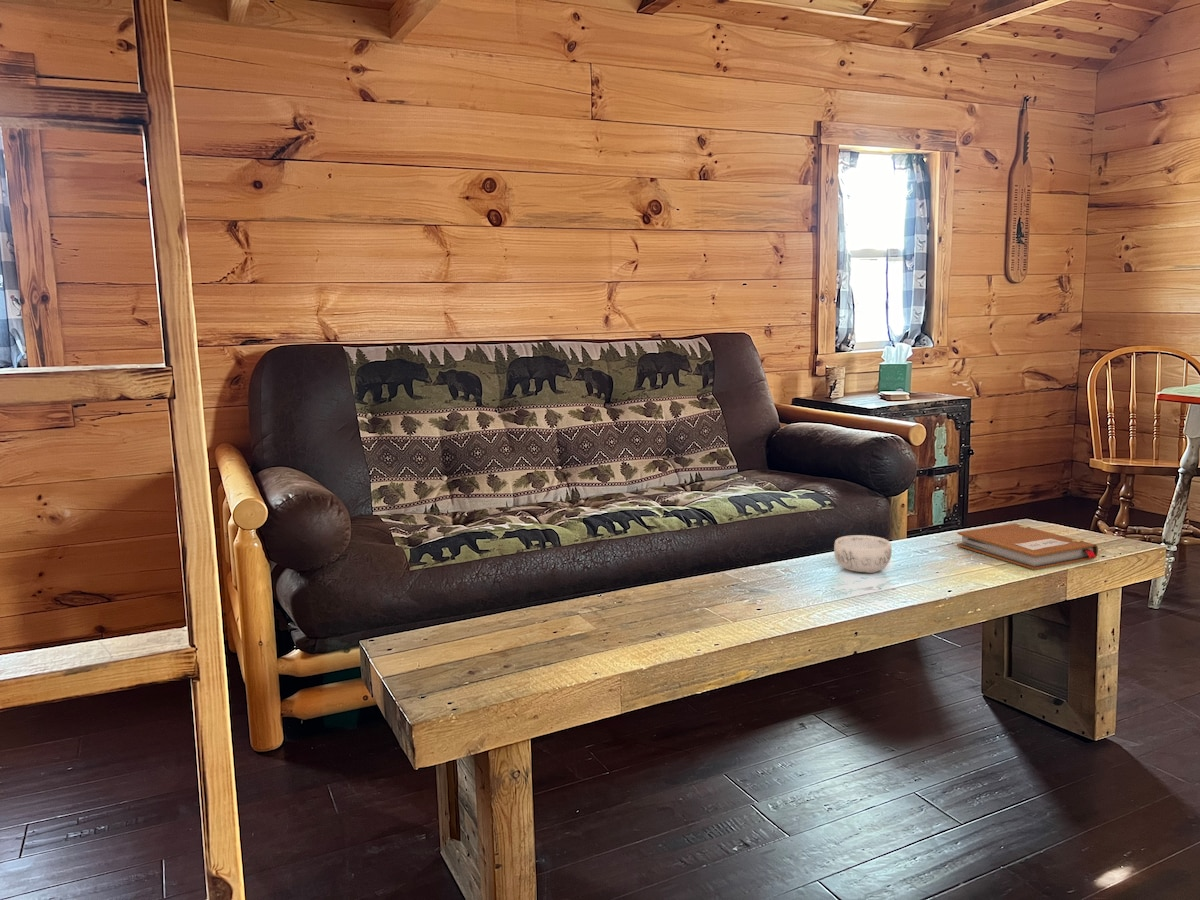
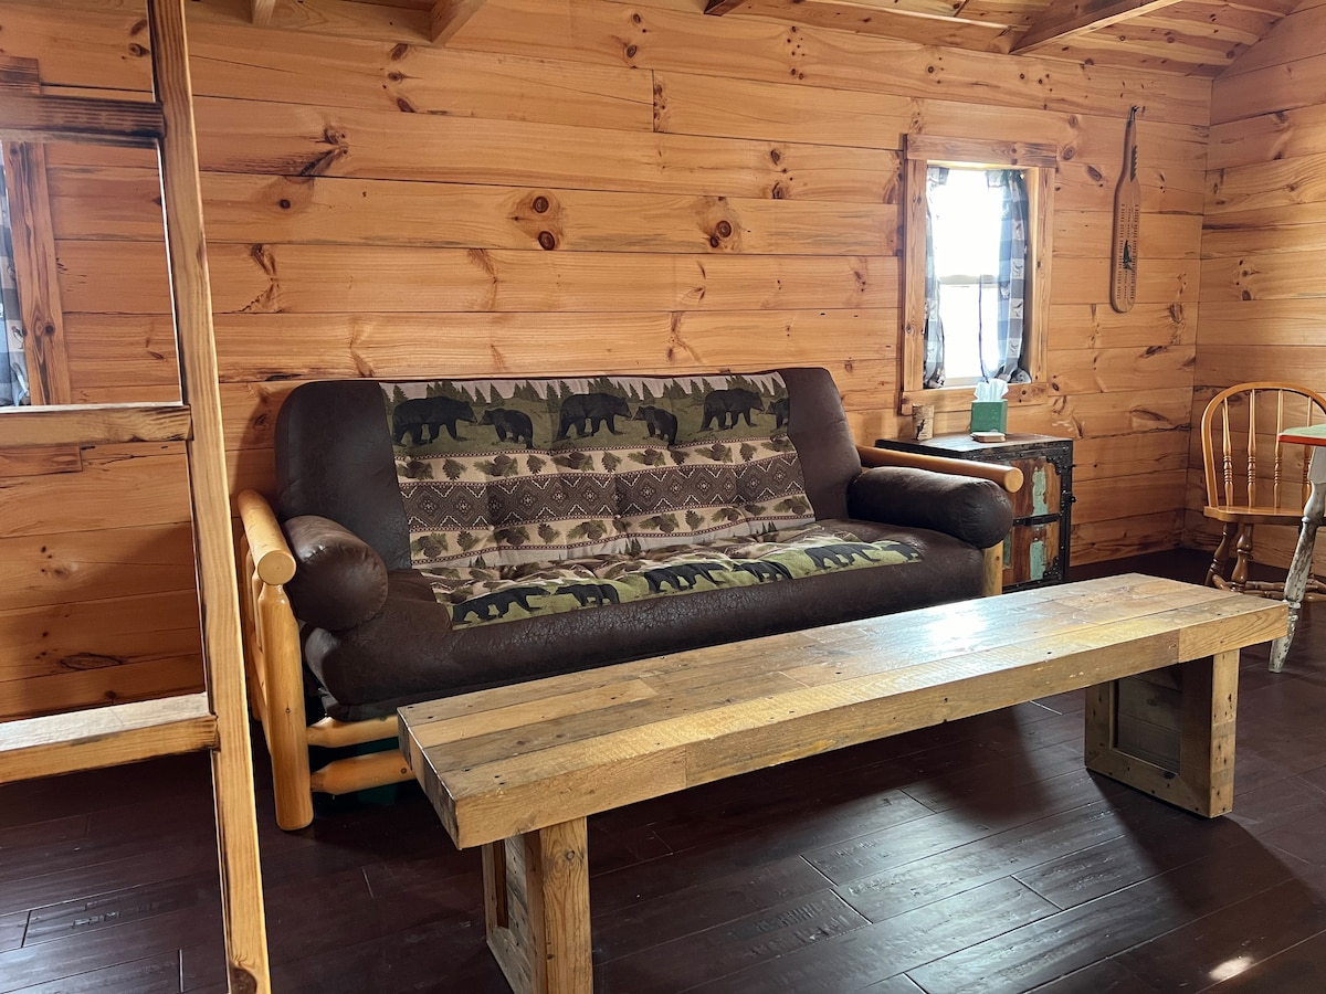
- decorative bowl [833,534,893,574]
- notebook [956,523,1099,571]
